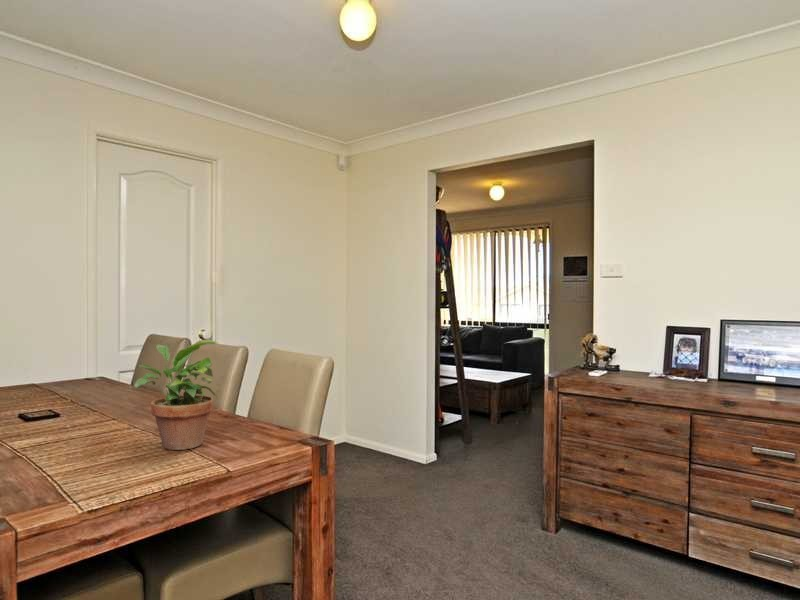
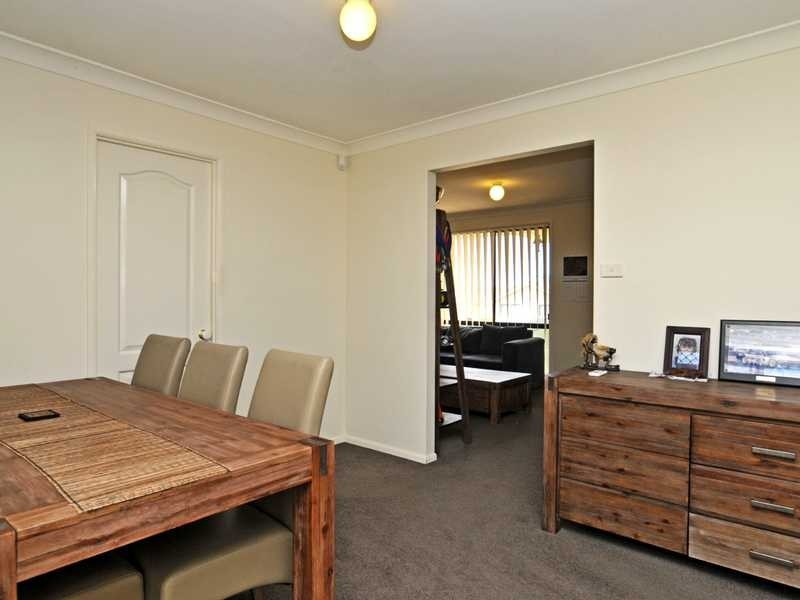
- potted plant [133,339,219,451]
